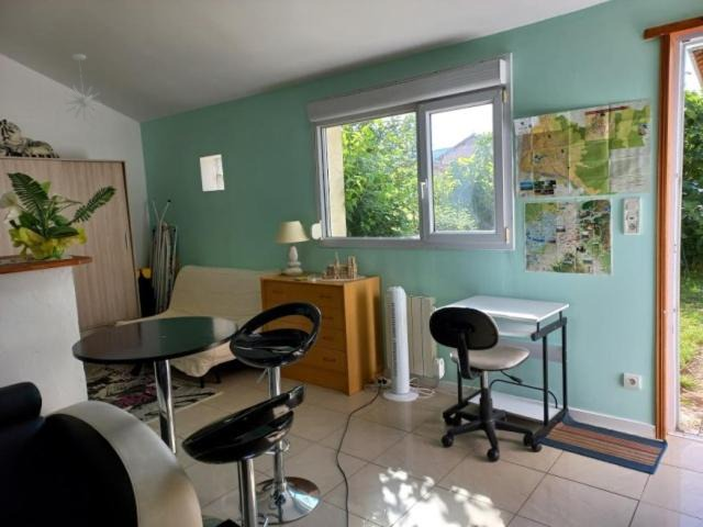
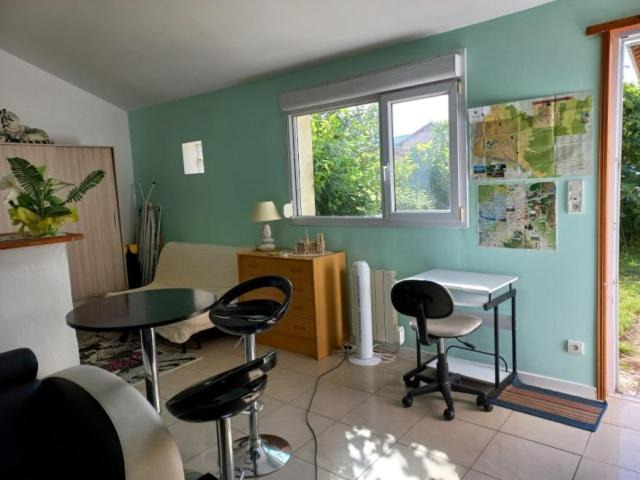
- pendant light [64,53,103,122]
